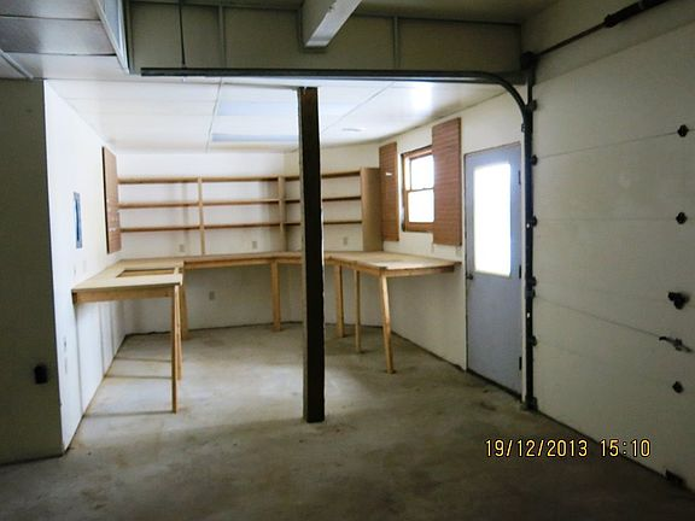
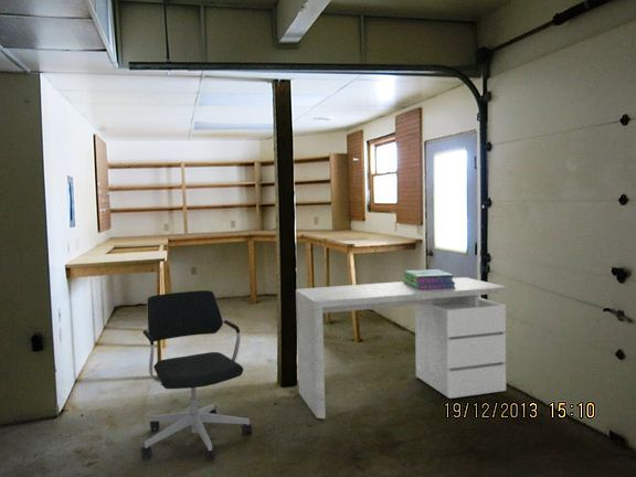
+ stack of books [402,268,456,290]
+ office chair [140,289,253,462]
+ desk [295,276,507,420]
